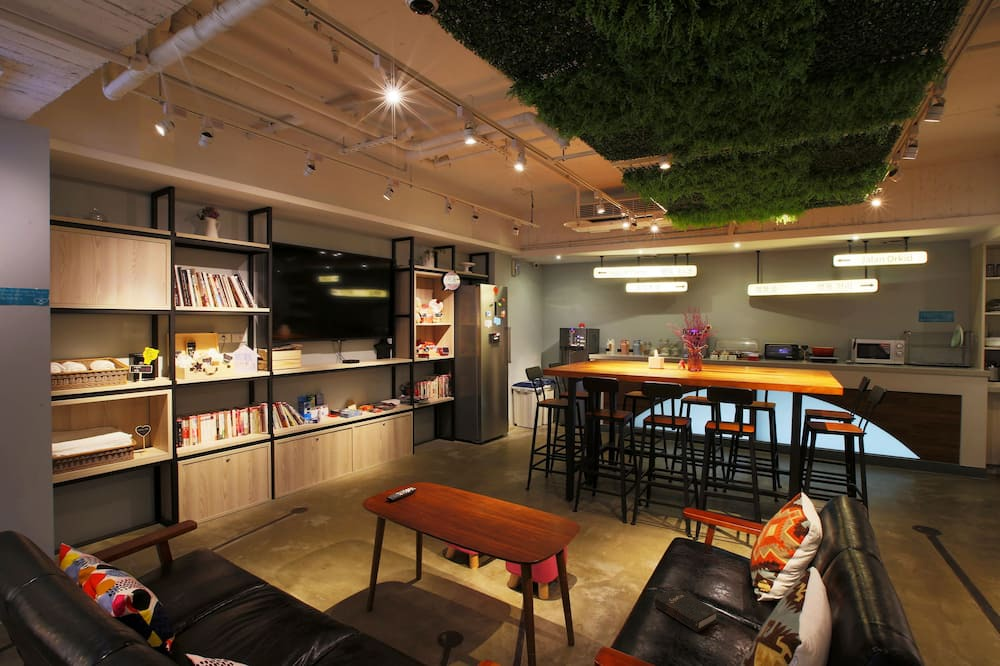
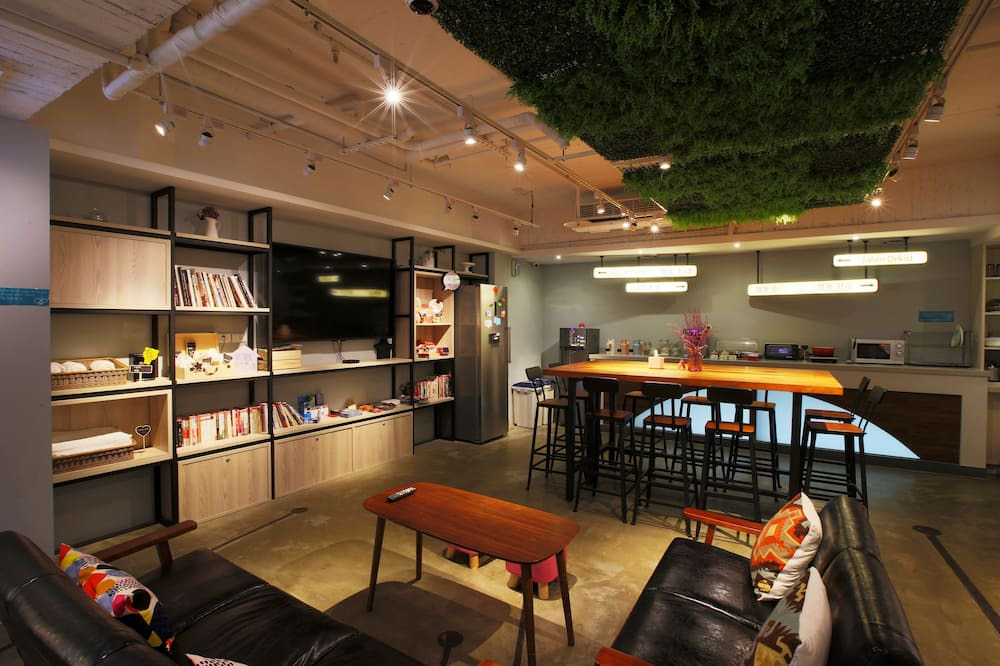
- hardback book [653,586,719,633]
